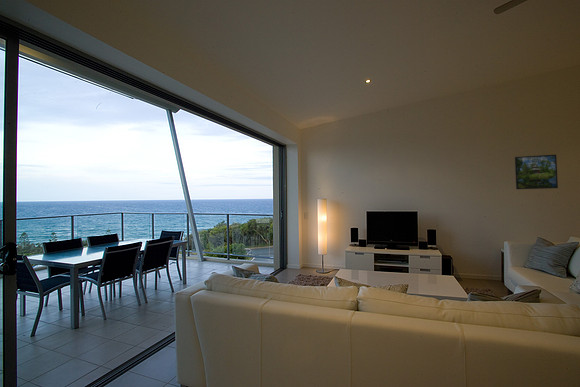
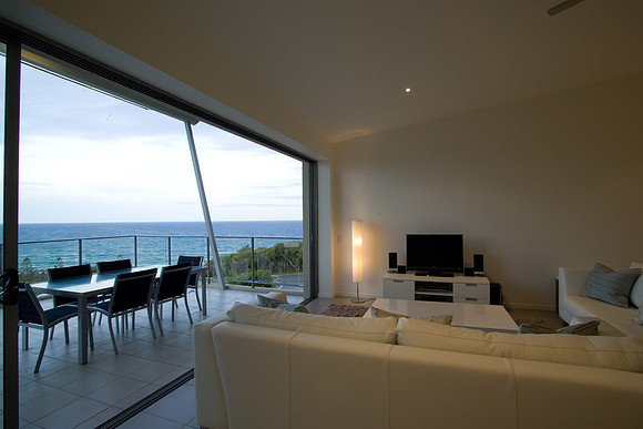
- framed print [514,154,559,190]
